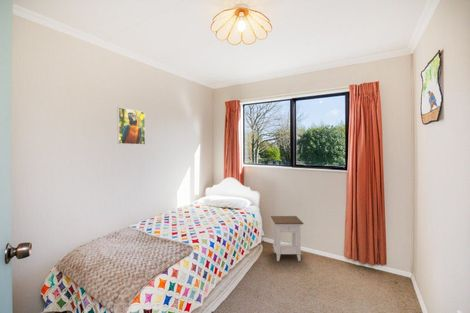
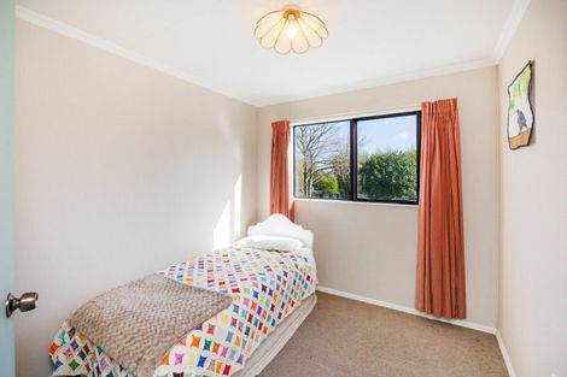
- nightstand [270,215,305,262]
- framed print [116,106,146,146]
